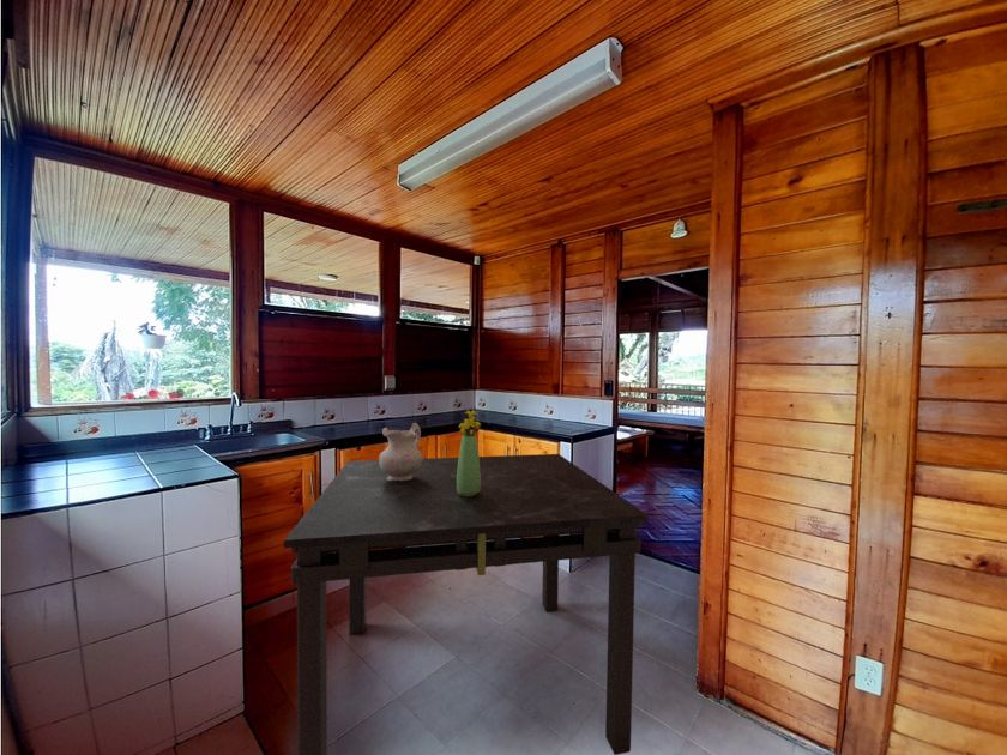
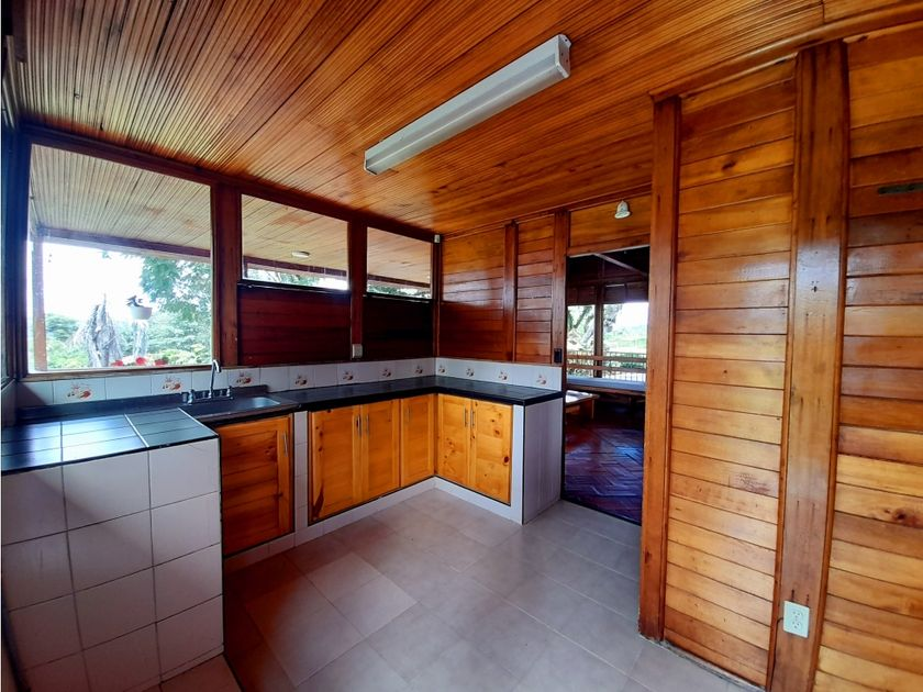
- ceramic pitcher [378,422,423,481]
- dining table [283,453,649,755]
- bouquet [457,409,482,496]
